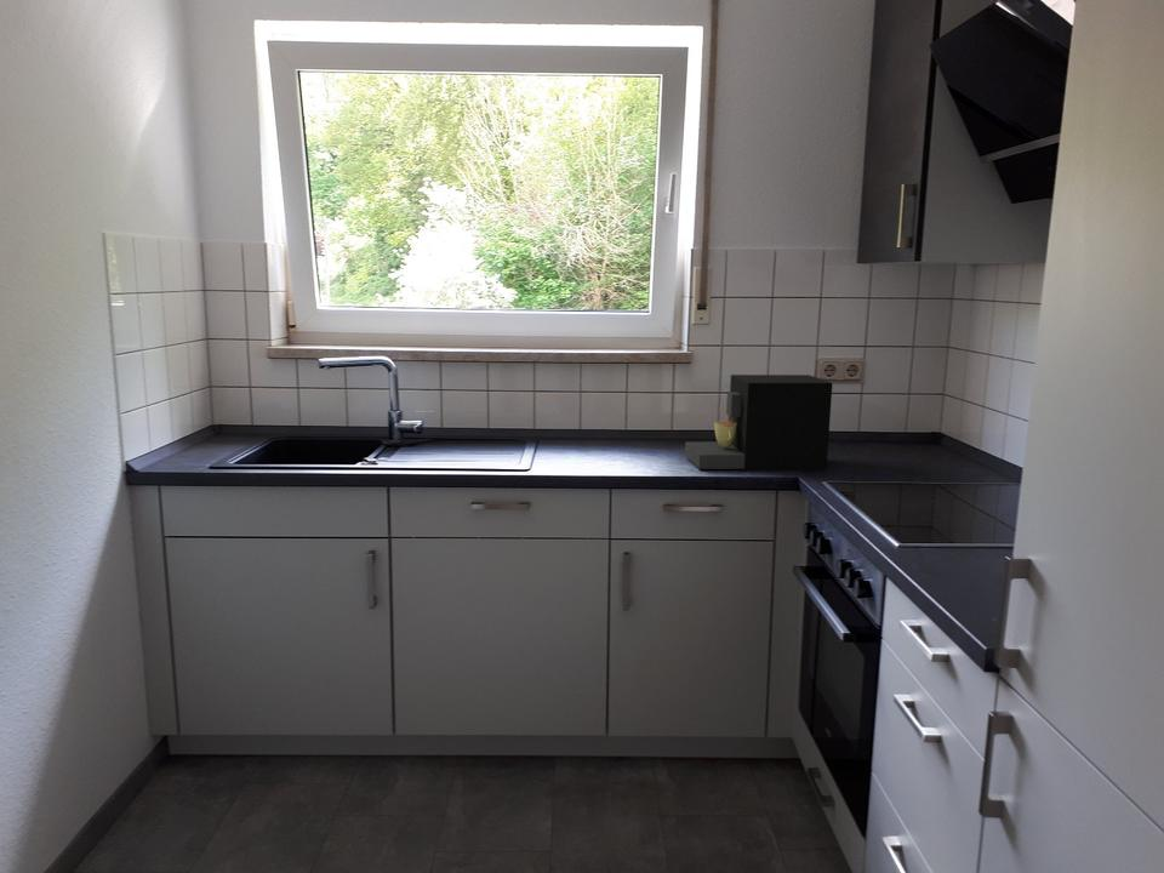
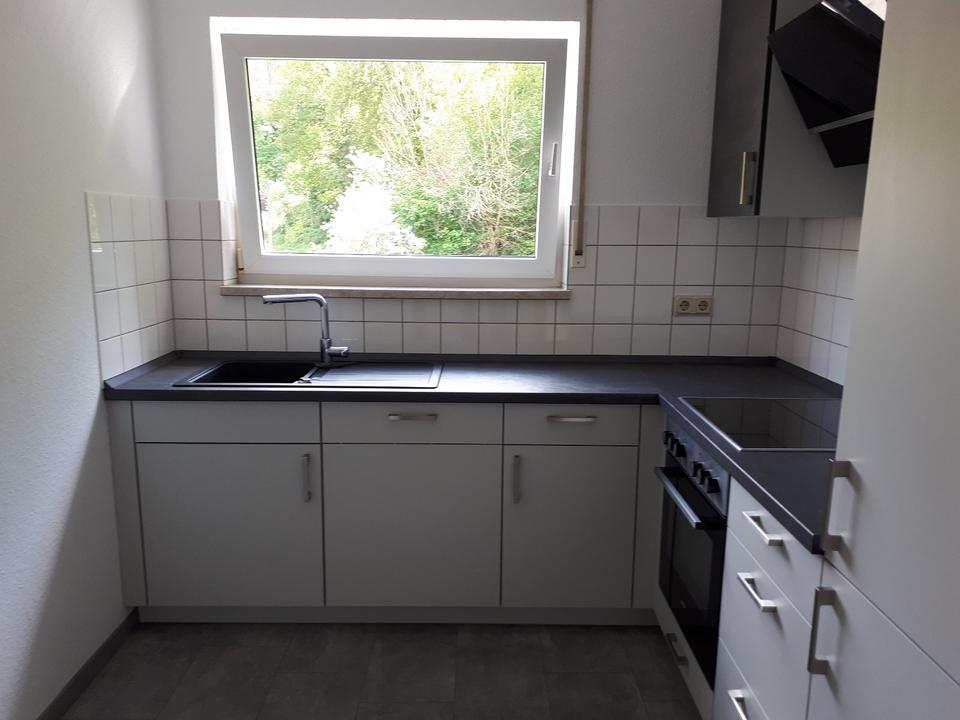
- coffee maker [684,373,834,472]
